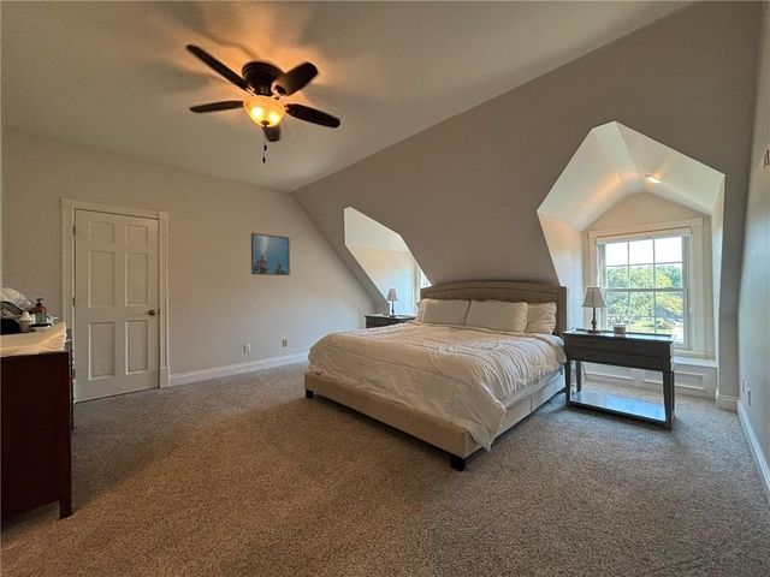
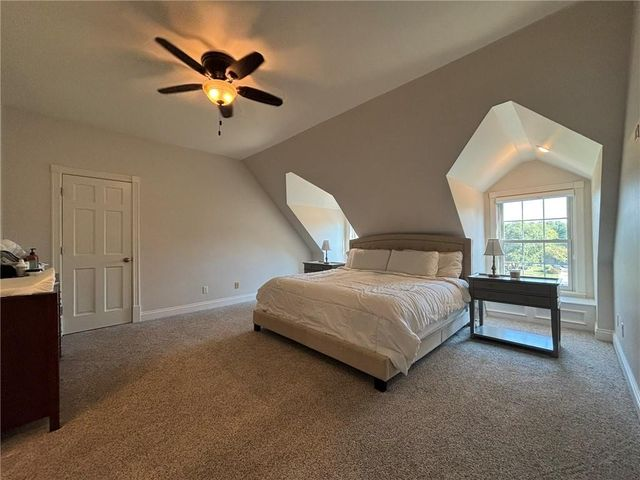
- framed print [250,232,291,276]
